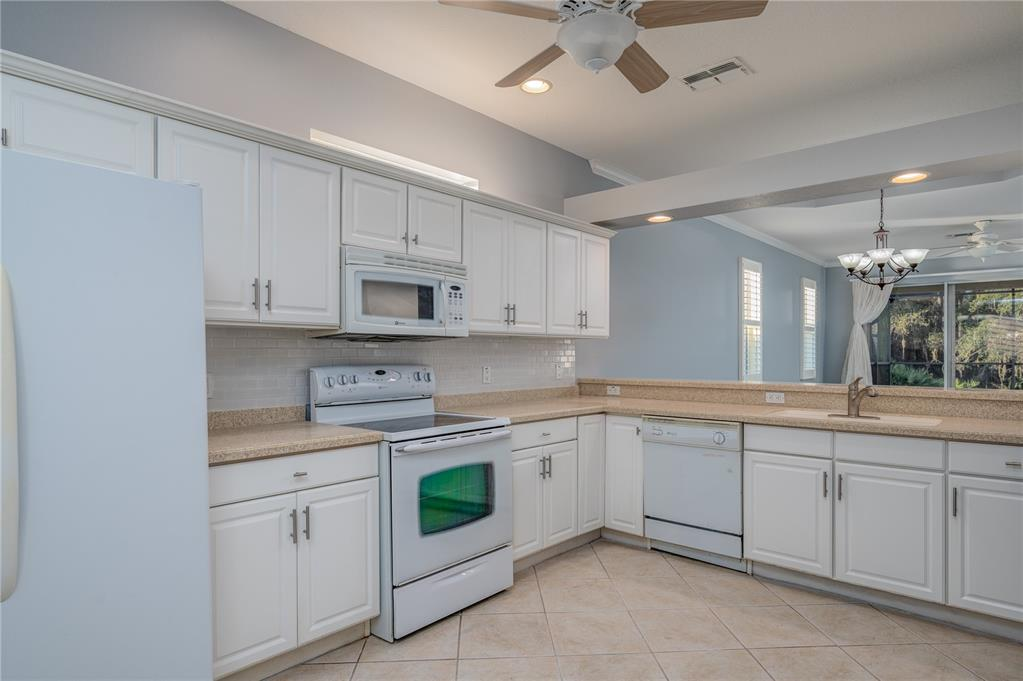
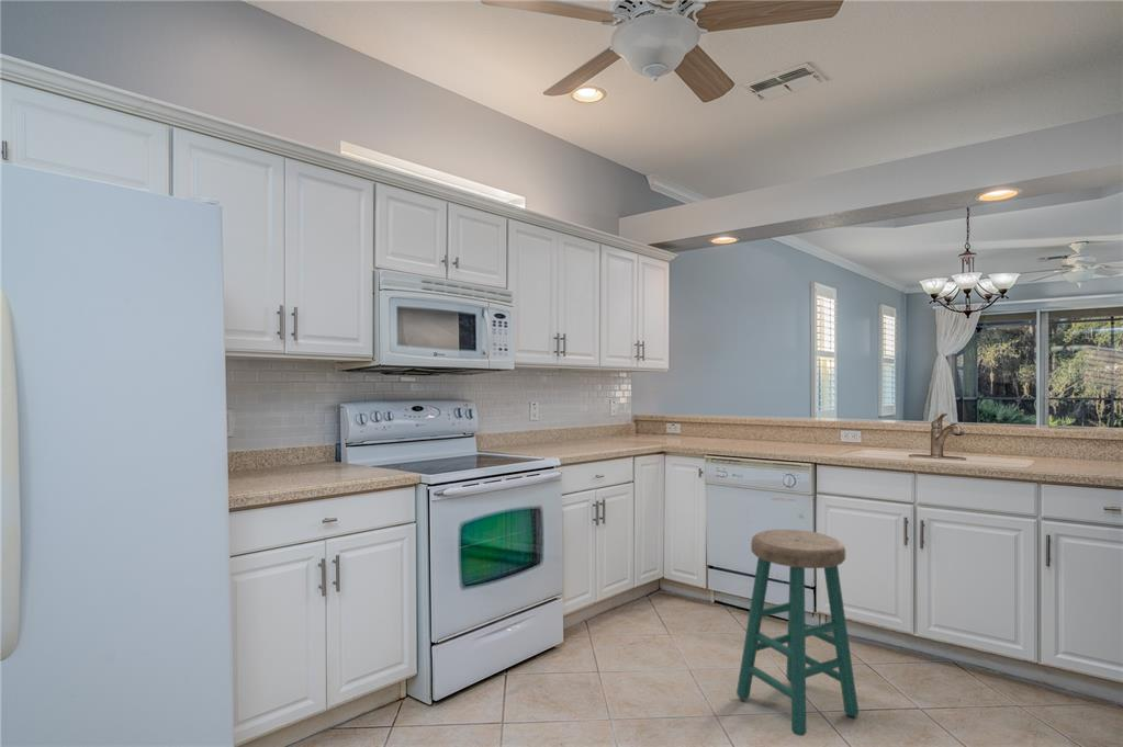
+ stool [735,529,860,737]
